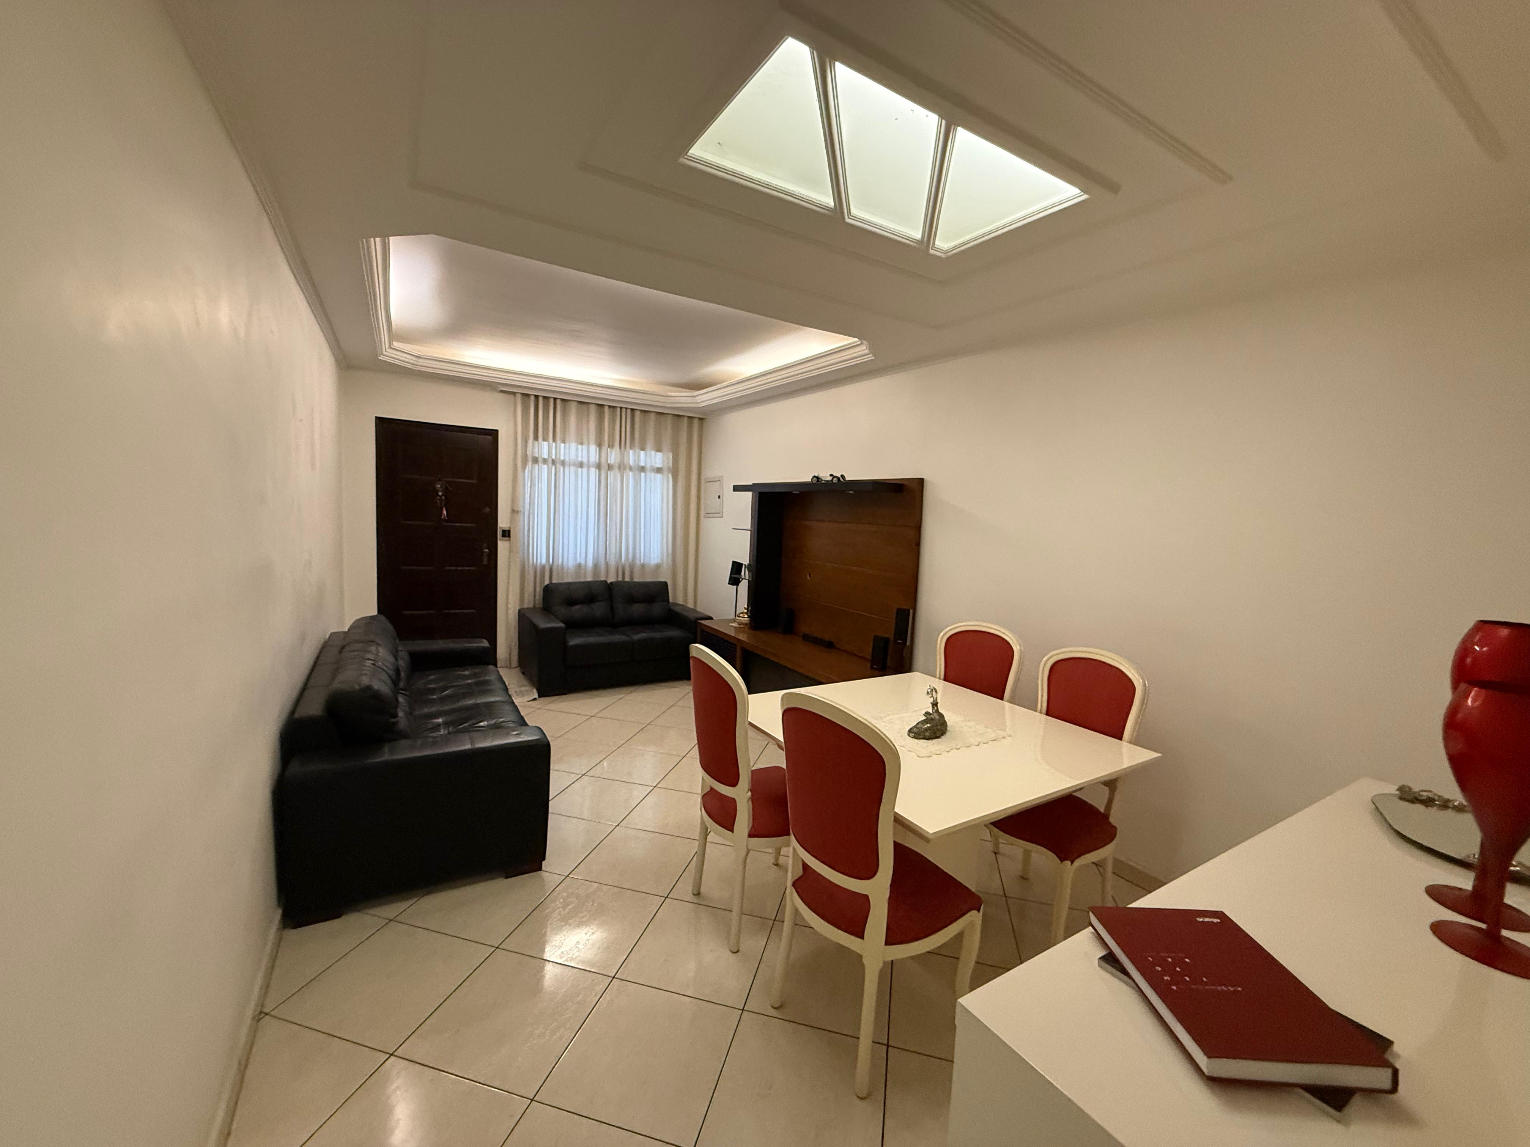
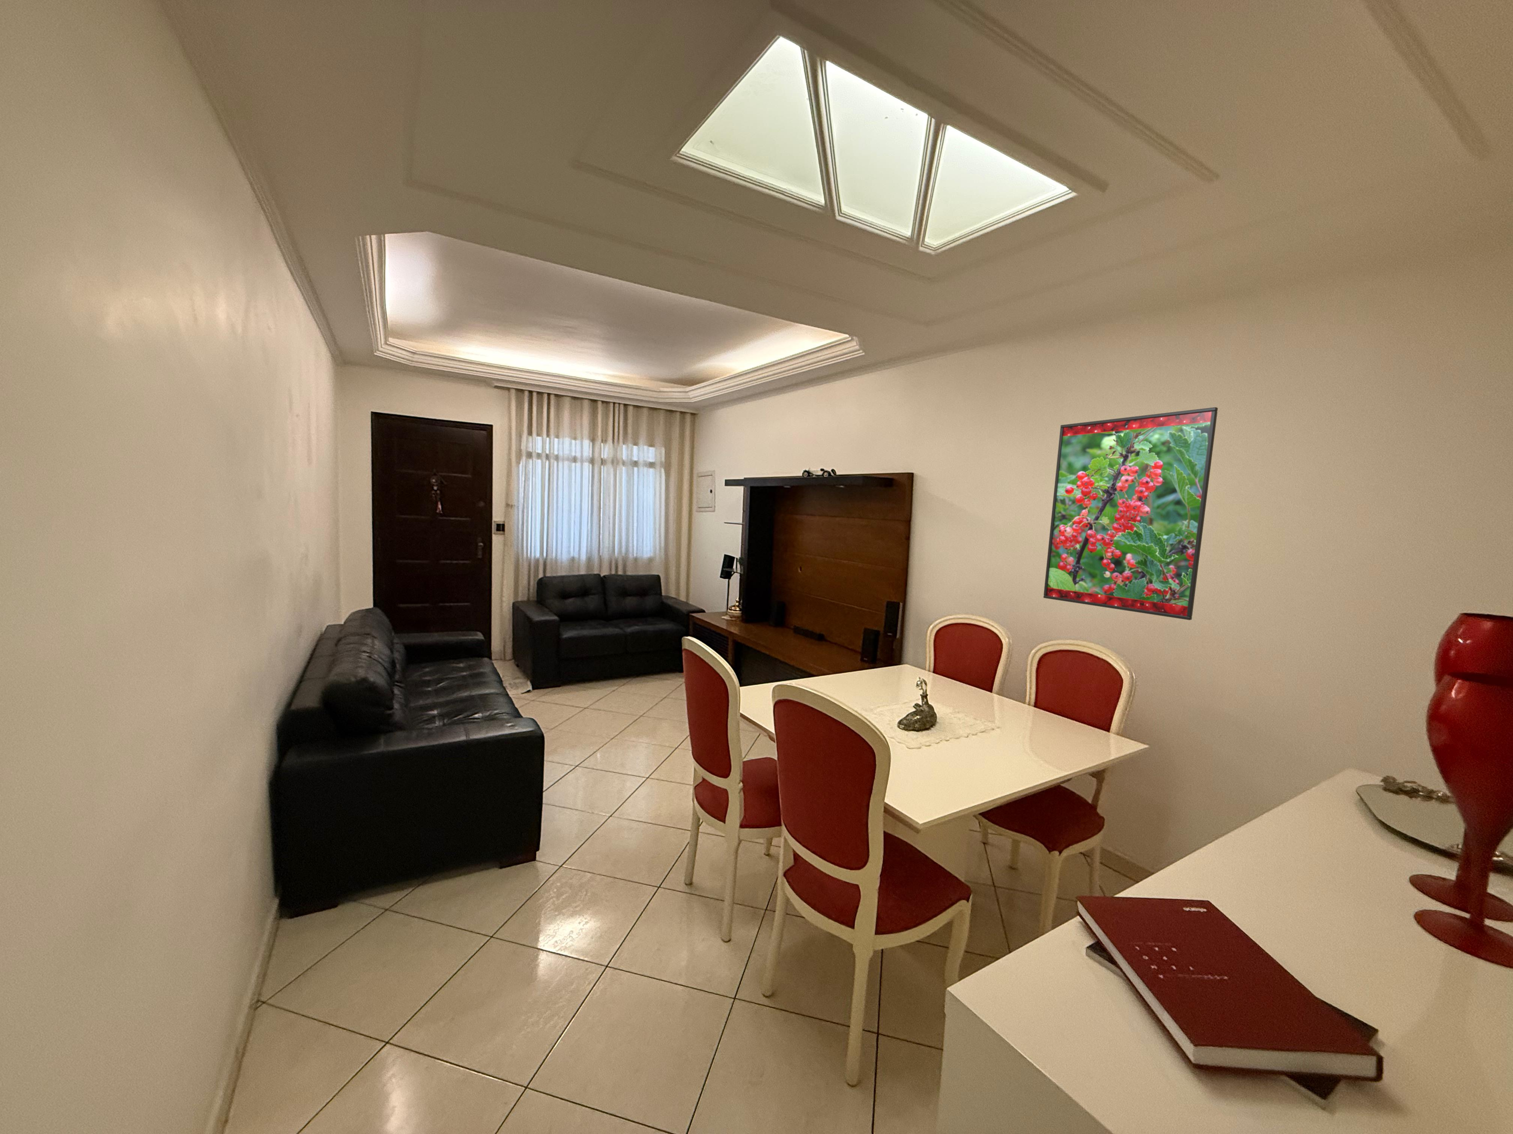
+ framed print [1044,407,1218,621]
